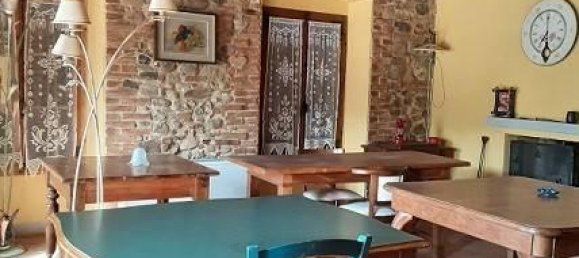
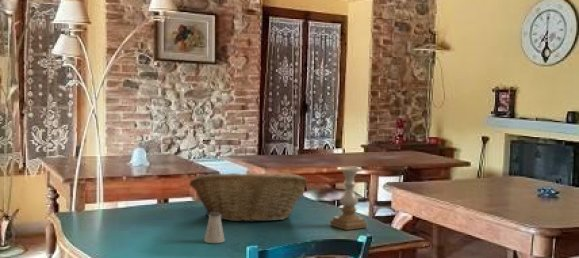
+ candle holder [329,165,368,231]
+ fruit basket [188,171,309,223]
+ saltshaker [203,212,226,244]
